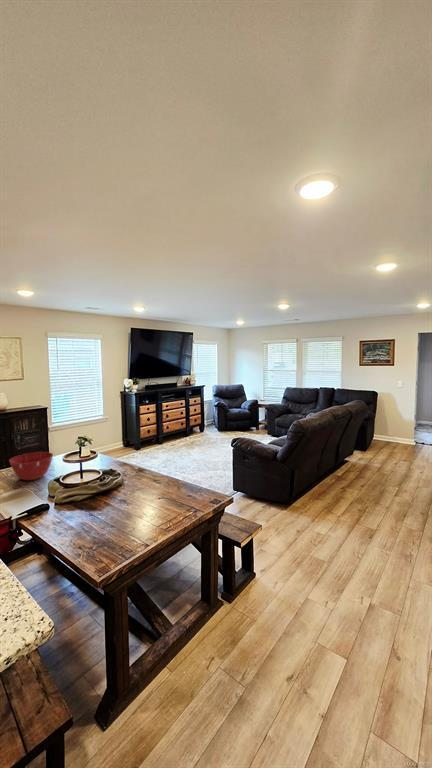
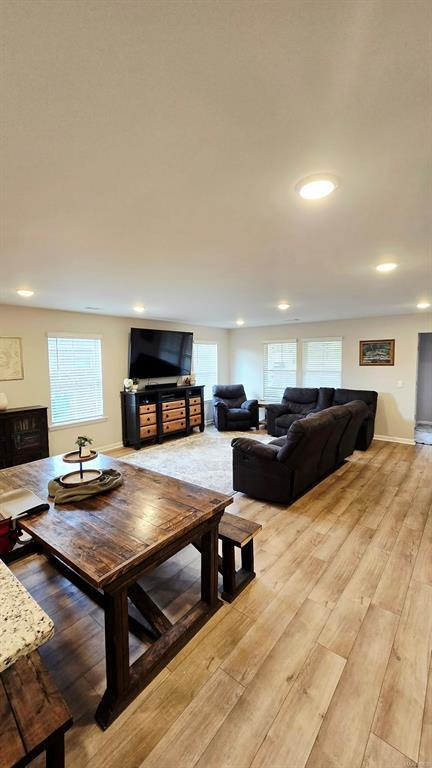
- mixing bowl [8,451,54,481]
